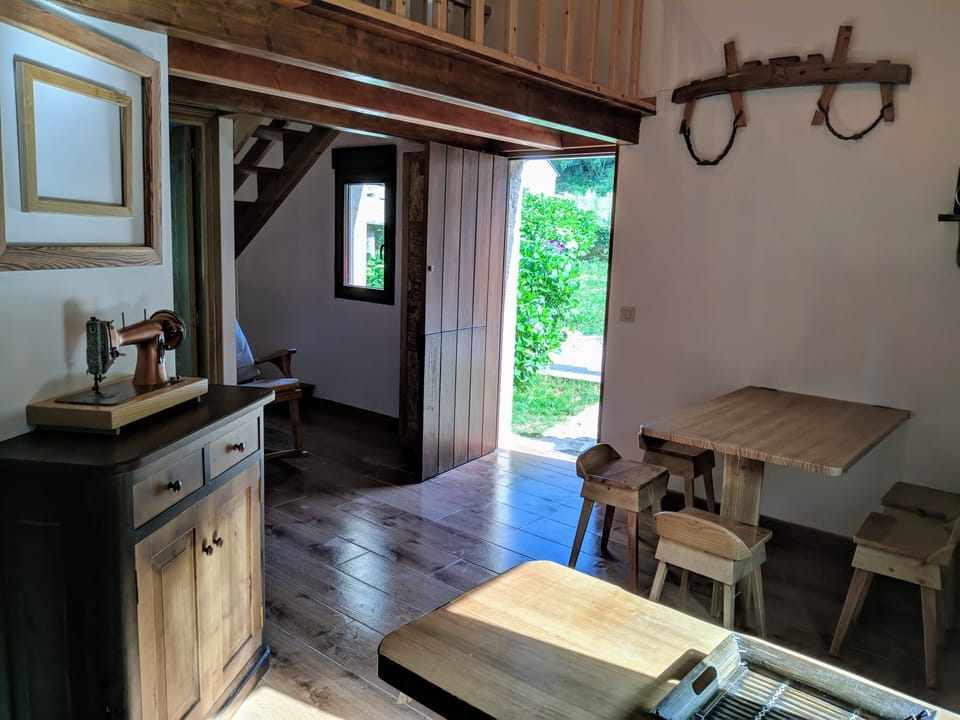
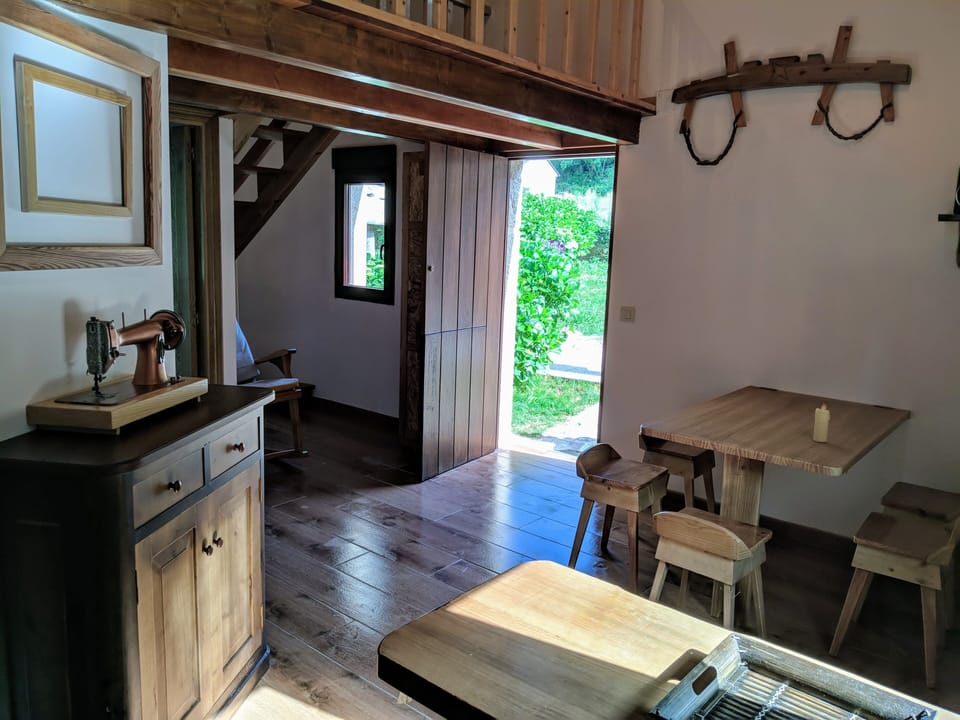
+ candle [812,401,831,443]
